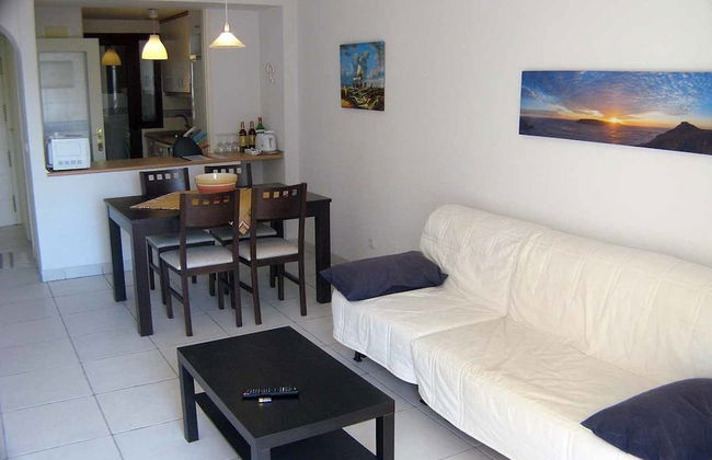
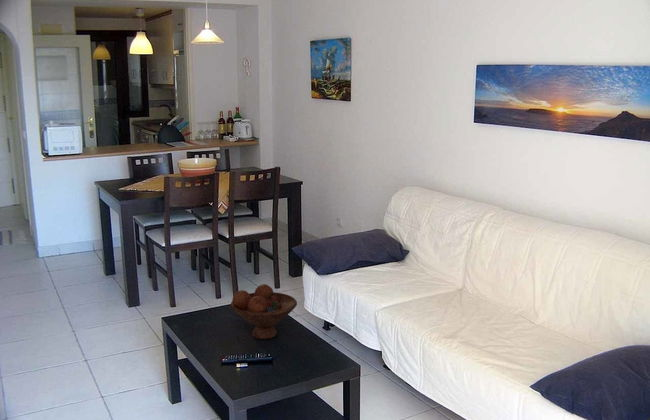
+ fruit bowl [230,283,298,340]
